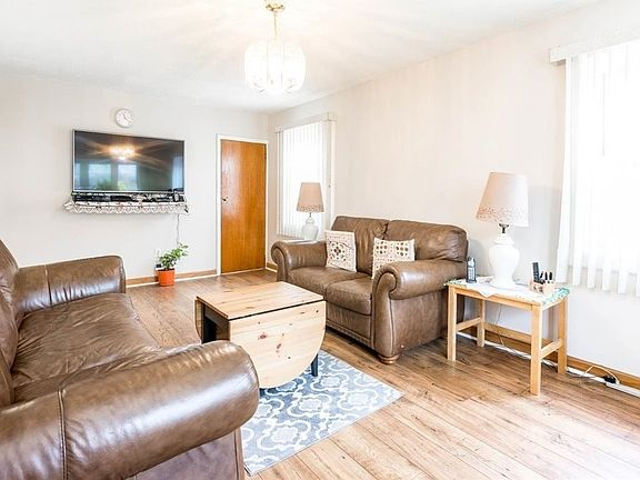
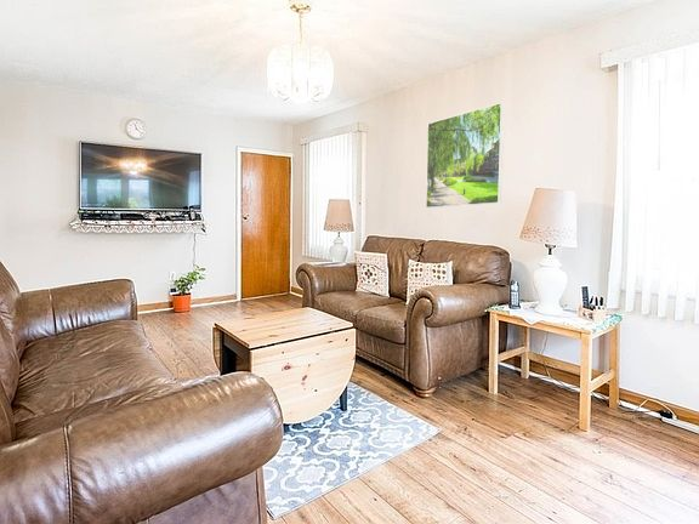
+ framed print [425,102,505,209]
